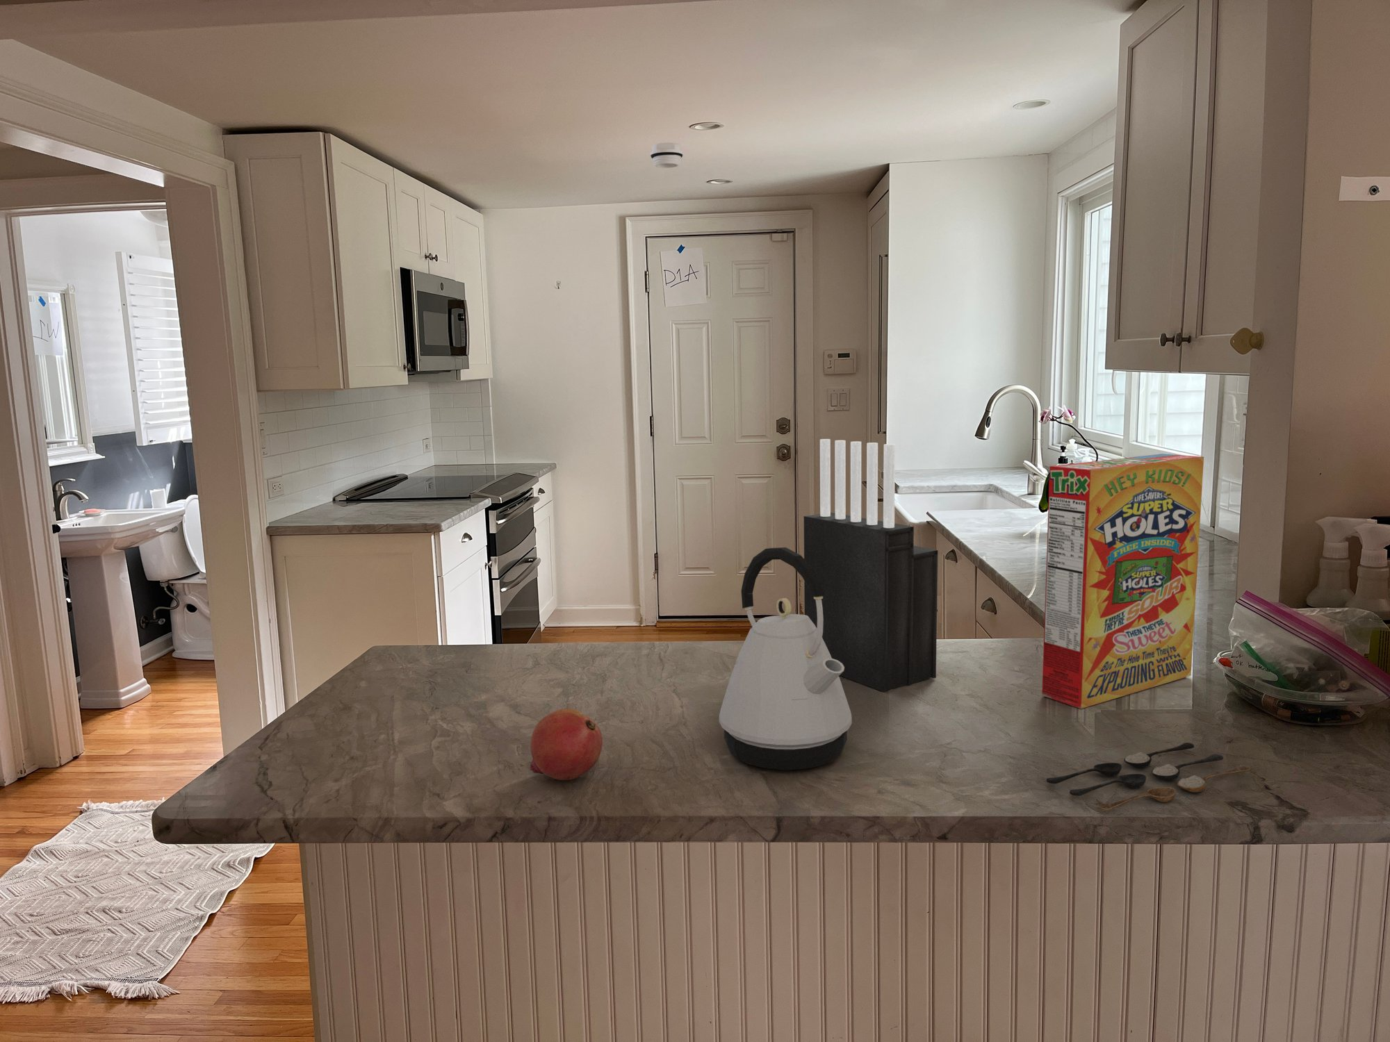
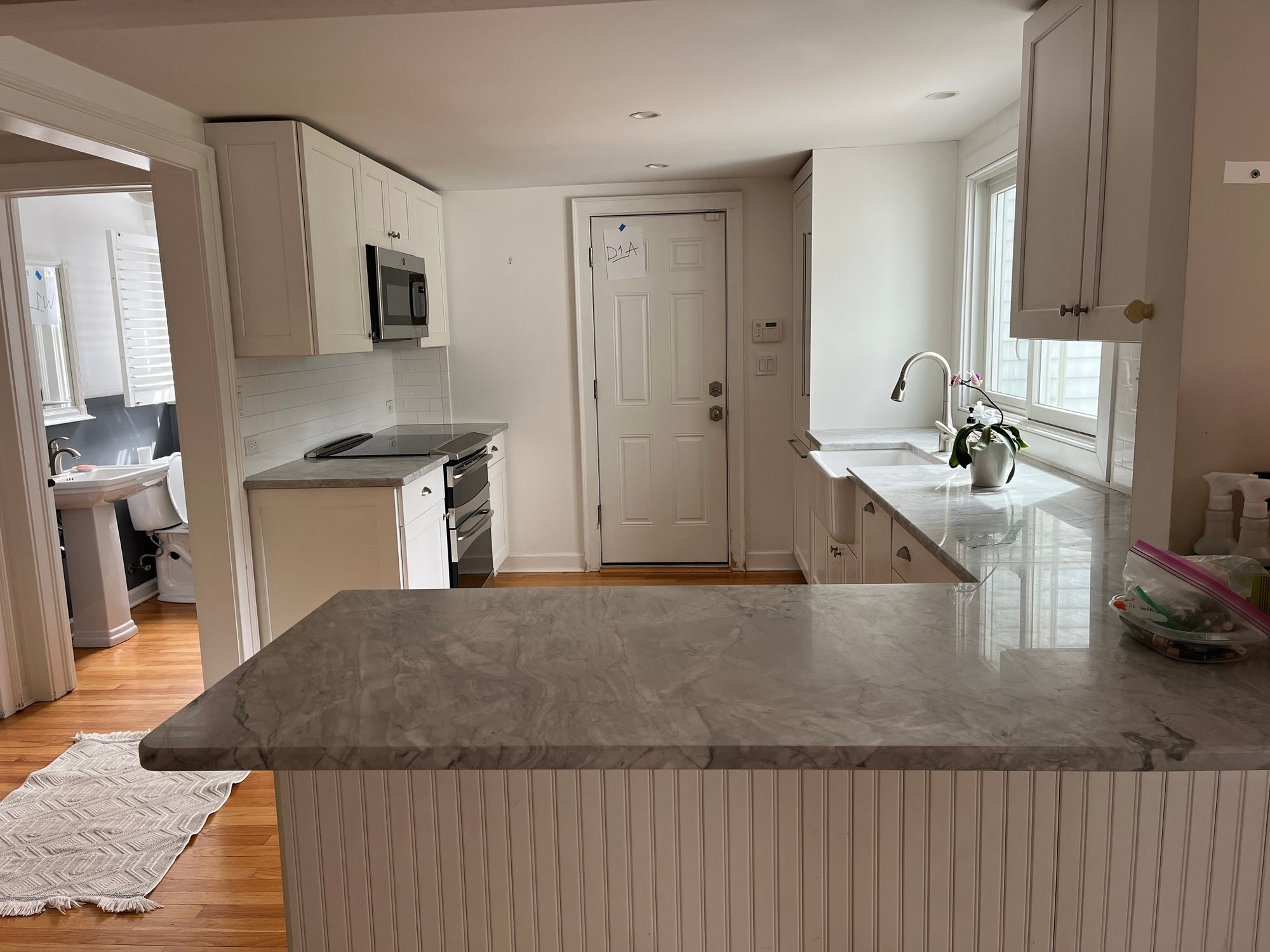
- kettle [719,546,853,771]
- cereal box [1041,453,1204,709]
- knife block [803,438,938,693]
- smoke detector [650,141,684,169]
- spoon [1046,742,1251,811]
- fruit [529,707,603,780]
